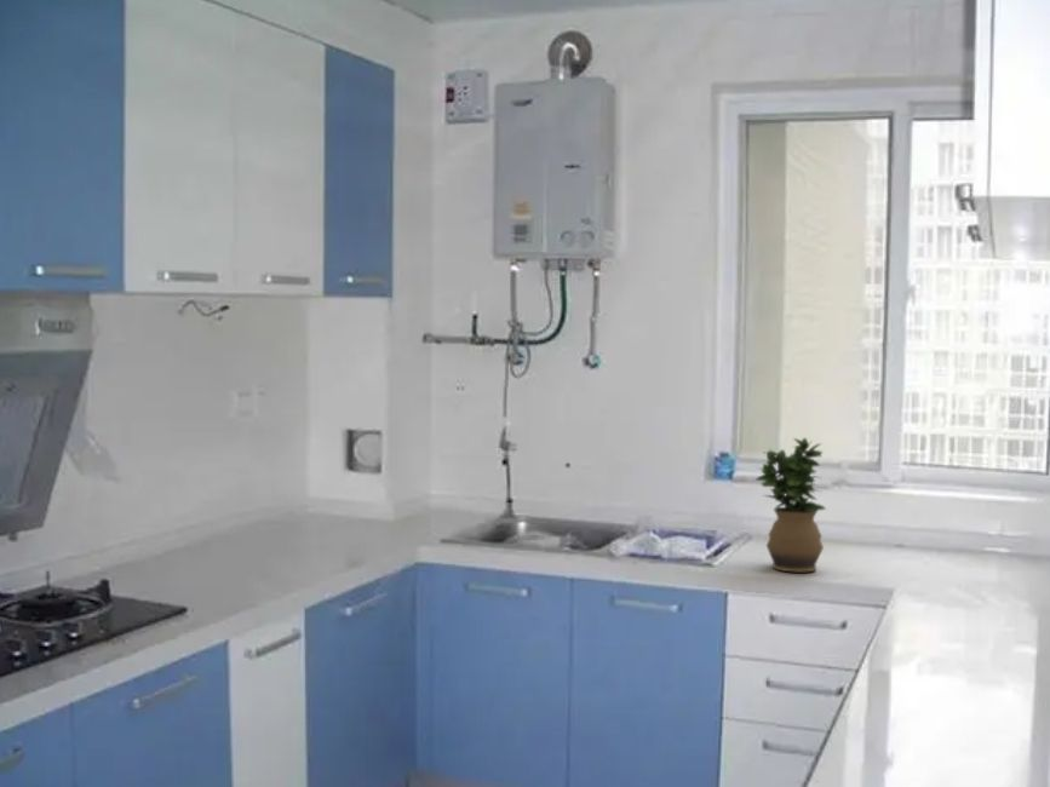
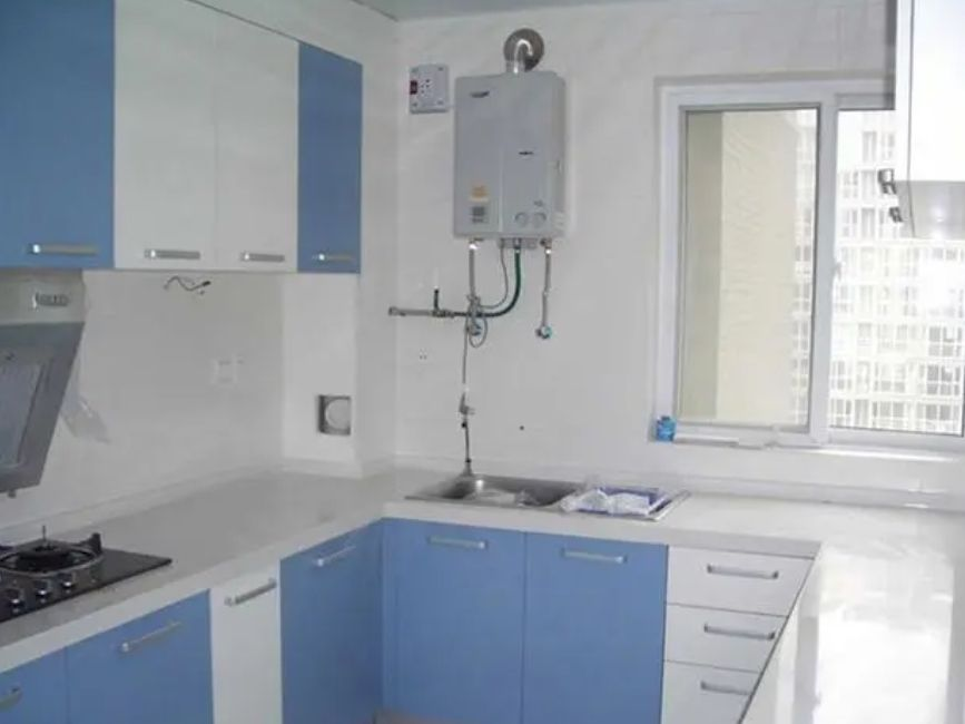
- potted plant [754,436,827,574]
